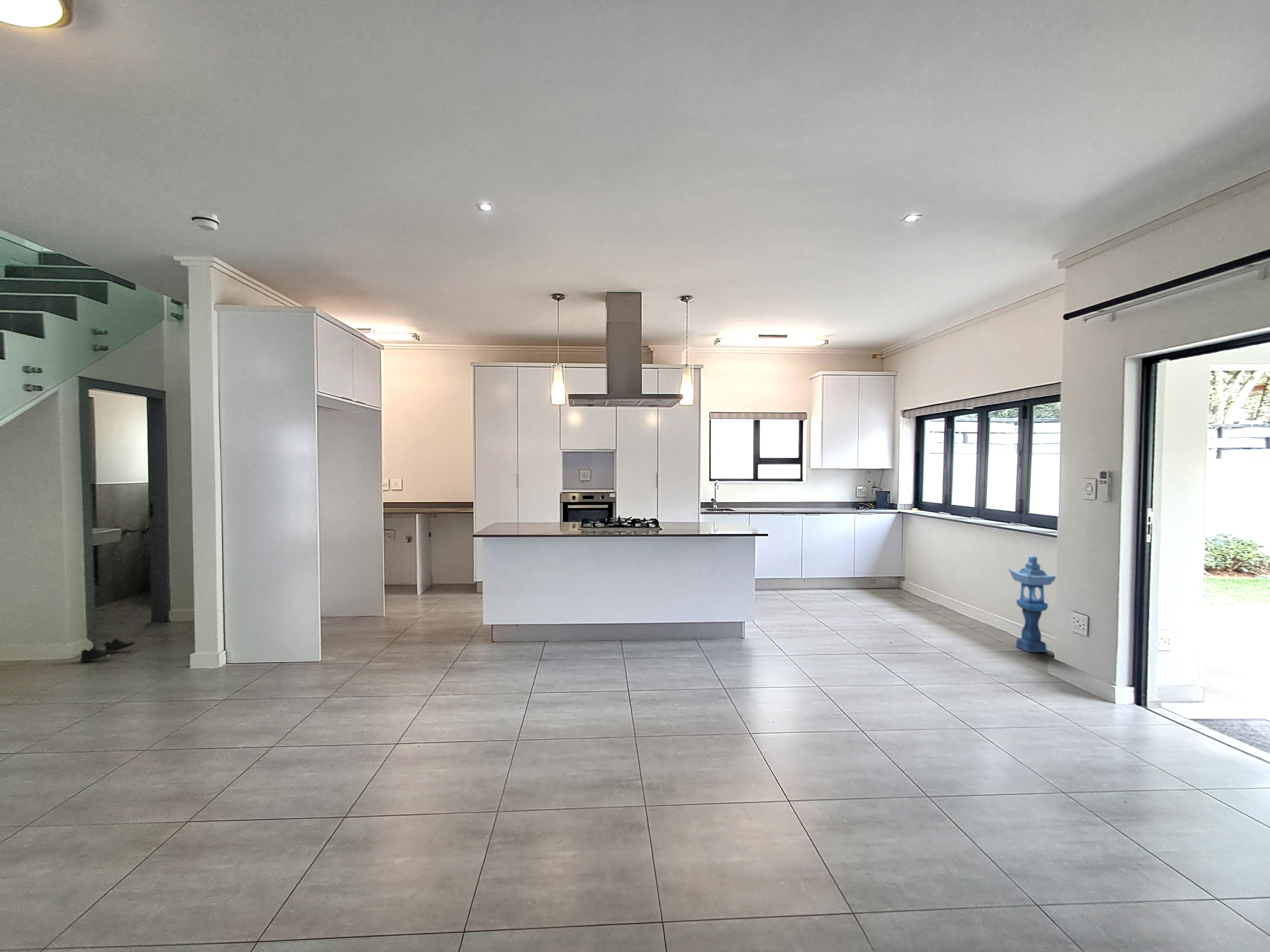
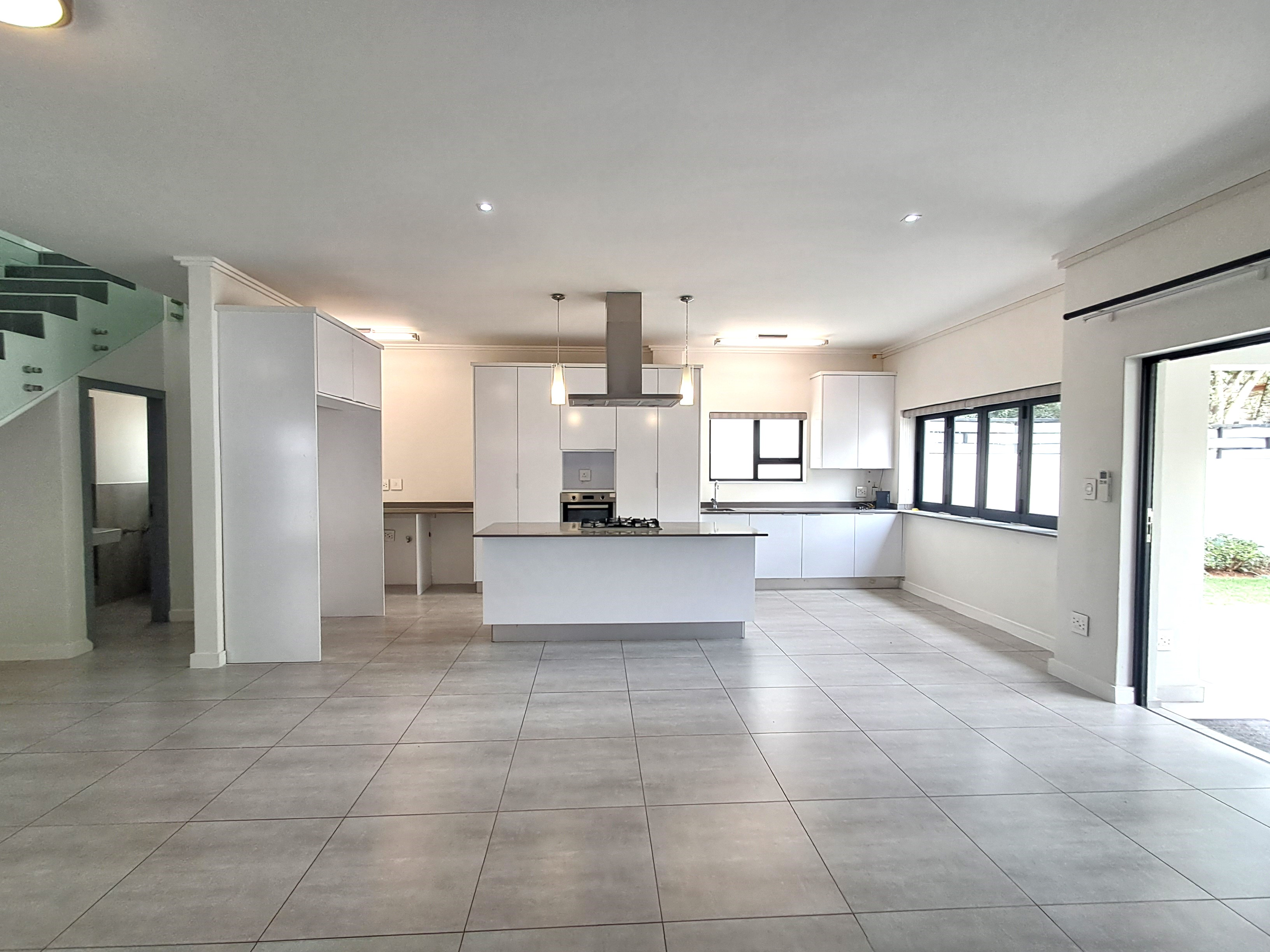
- shoe [80,638,135,662]
- lantern [1007,555,1056,653]
- smoke detector [191,210,220,231]
